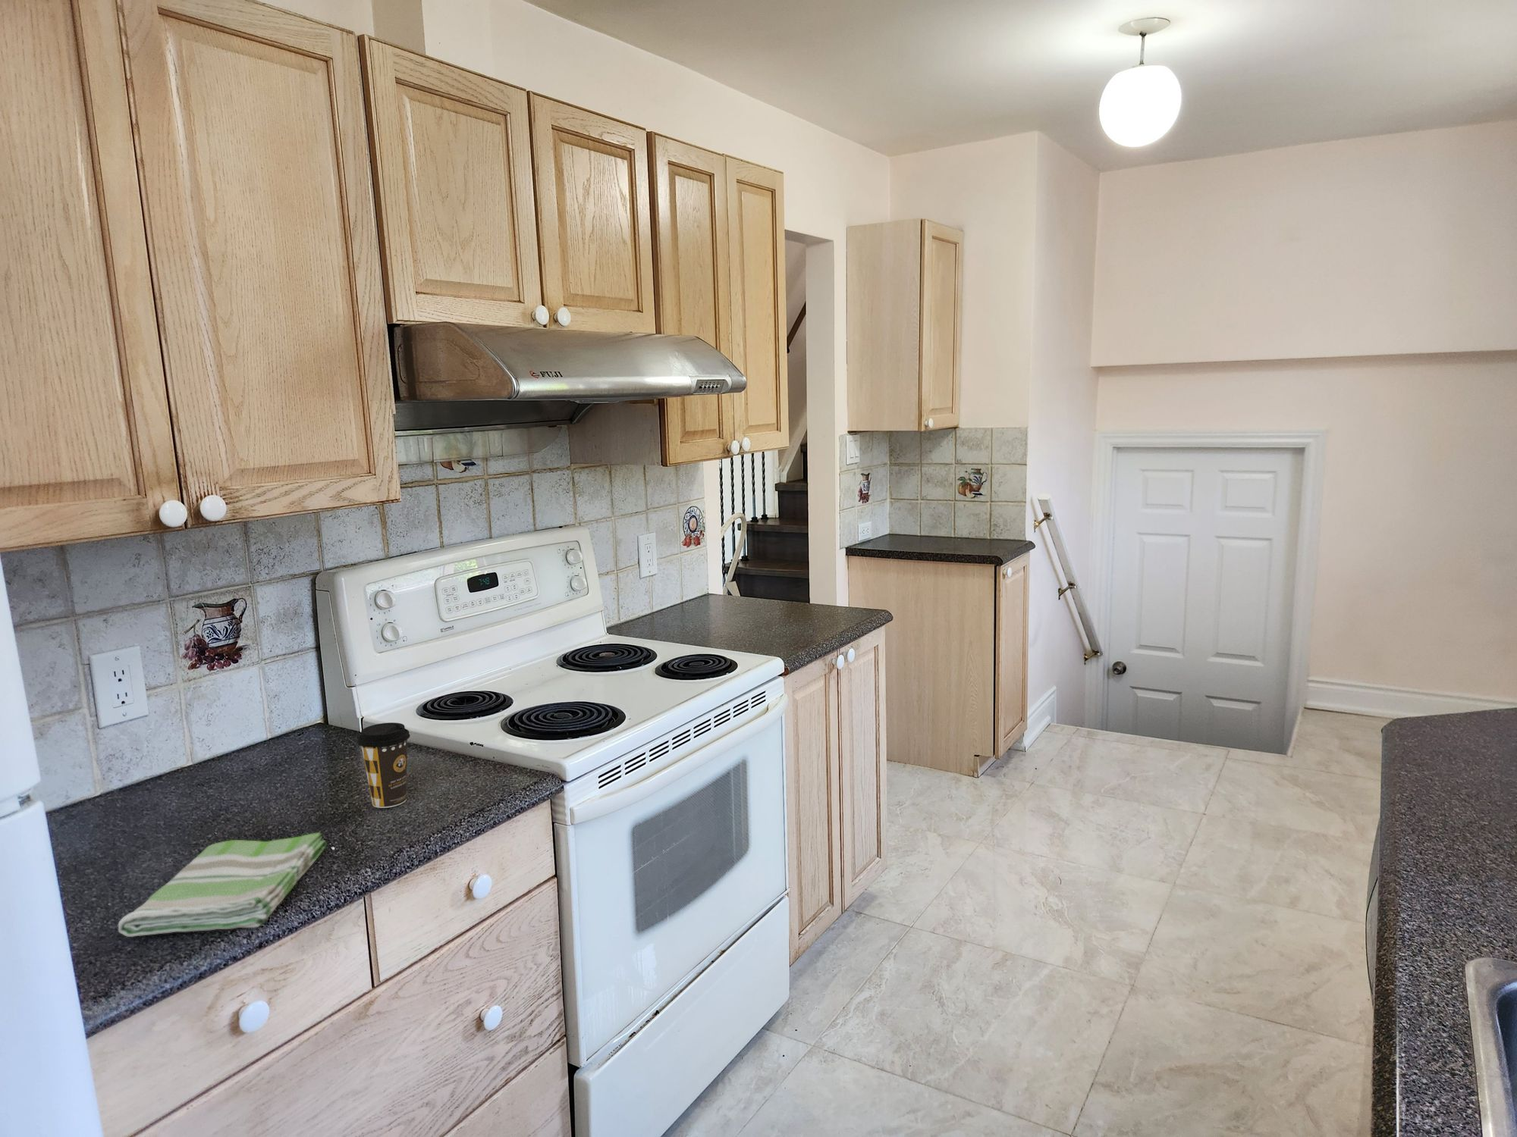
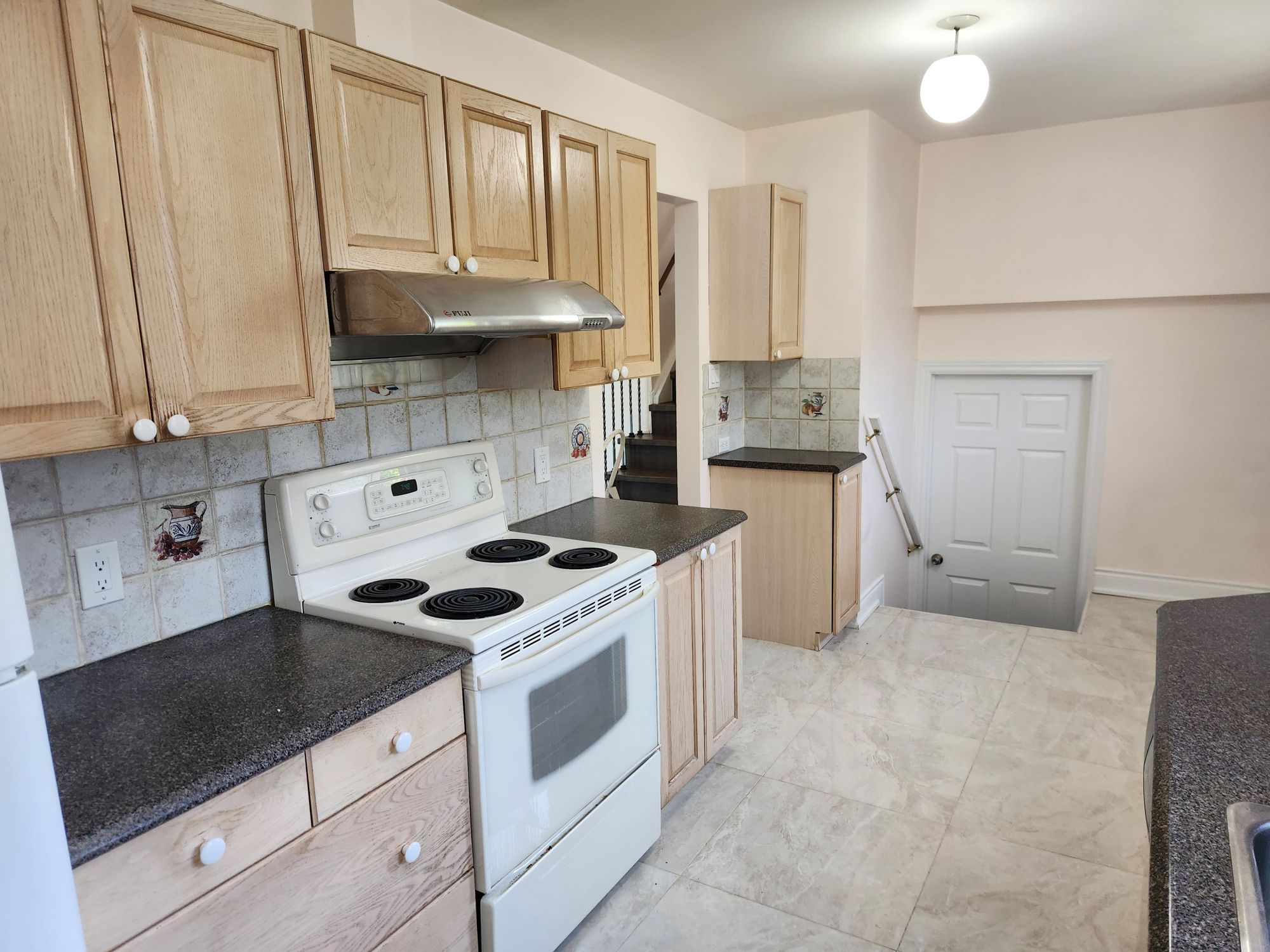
- coffee cup [356,721,411,809]
- dish towel [117,832,327,938]
